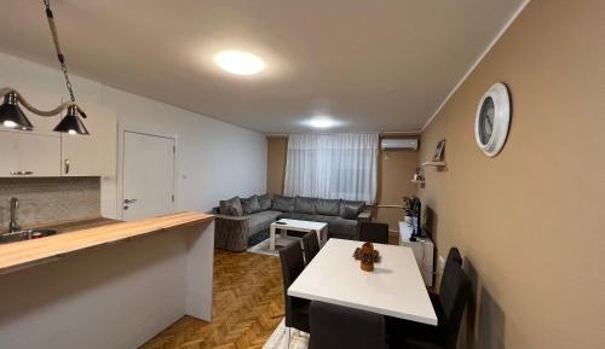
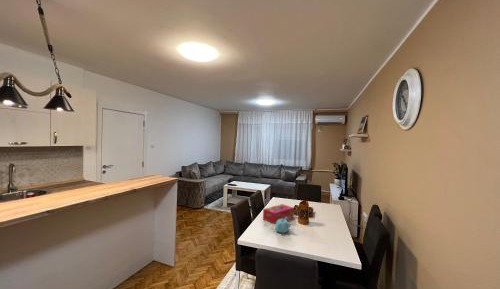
+ teapot [274,217,292,234]
+ tissue box [262,203,295,225]
